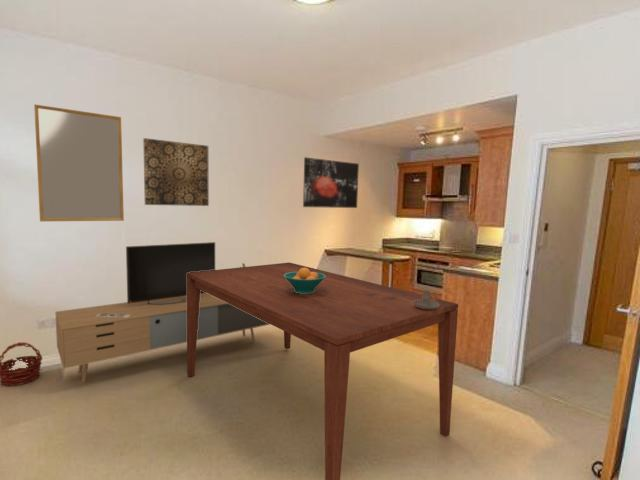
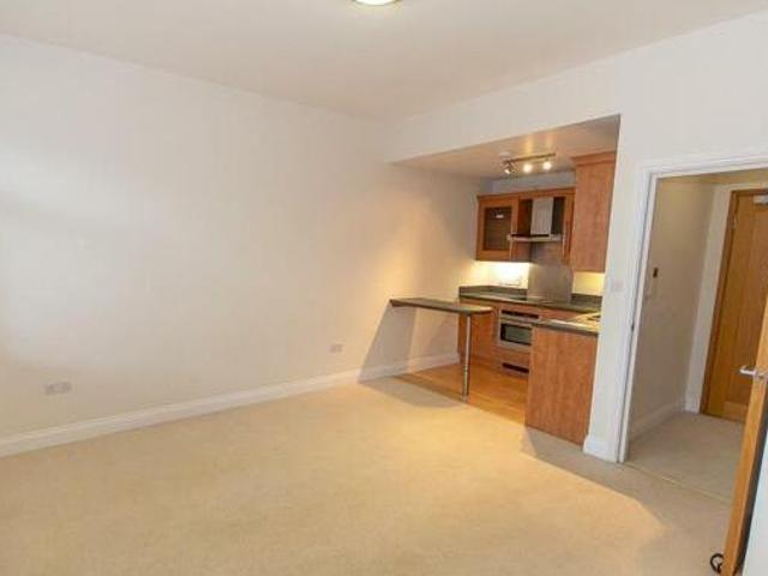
- dining table [186,262,459,480]
- candle holder [413,290,439,309]
- home mirror [33,104,125,222]
- wall art [142,137,210,207]
- fruit bowl [284,268,326,294]
- basket [0,341,43,387]
- wall art [302,156,360,209]
- media console [54,241,271,384]
